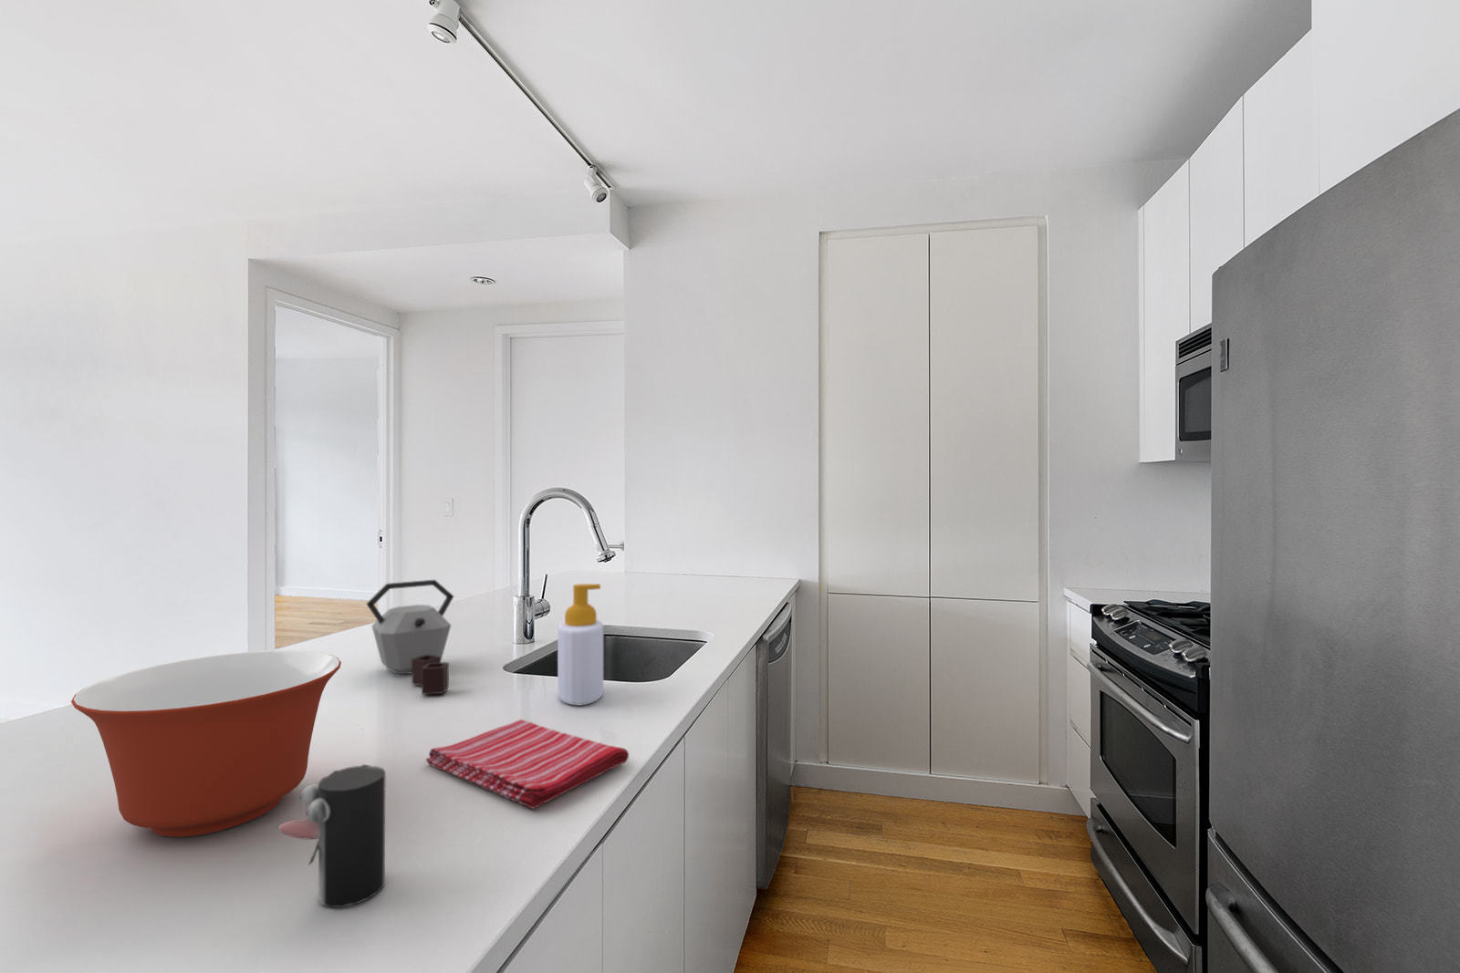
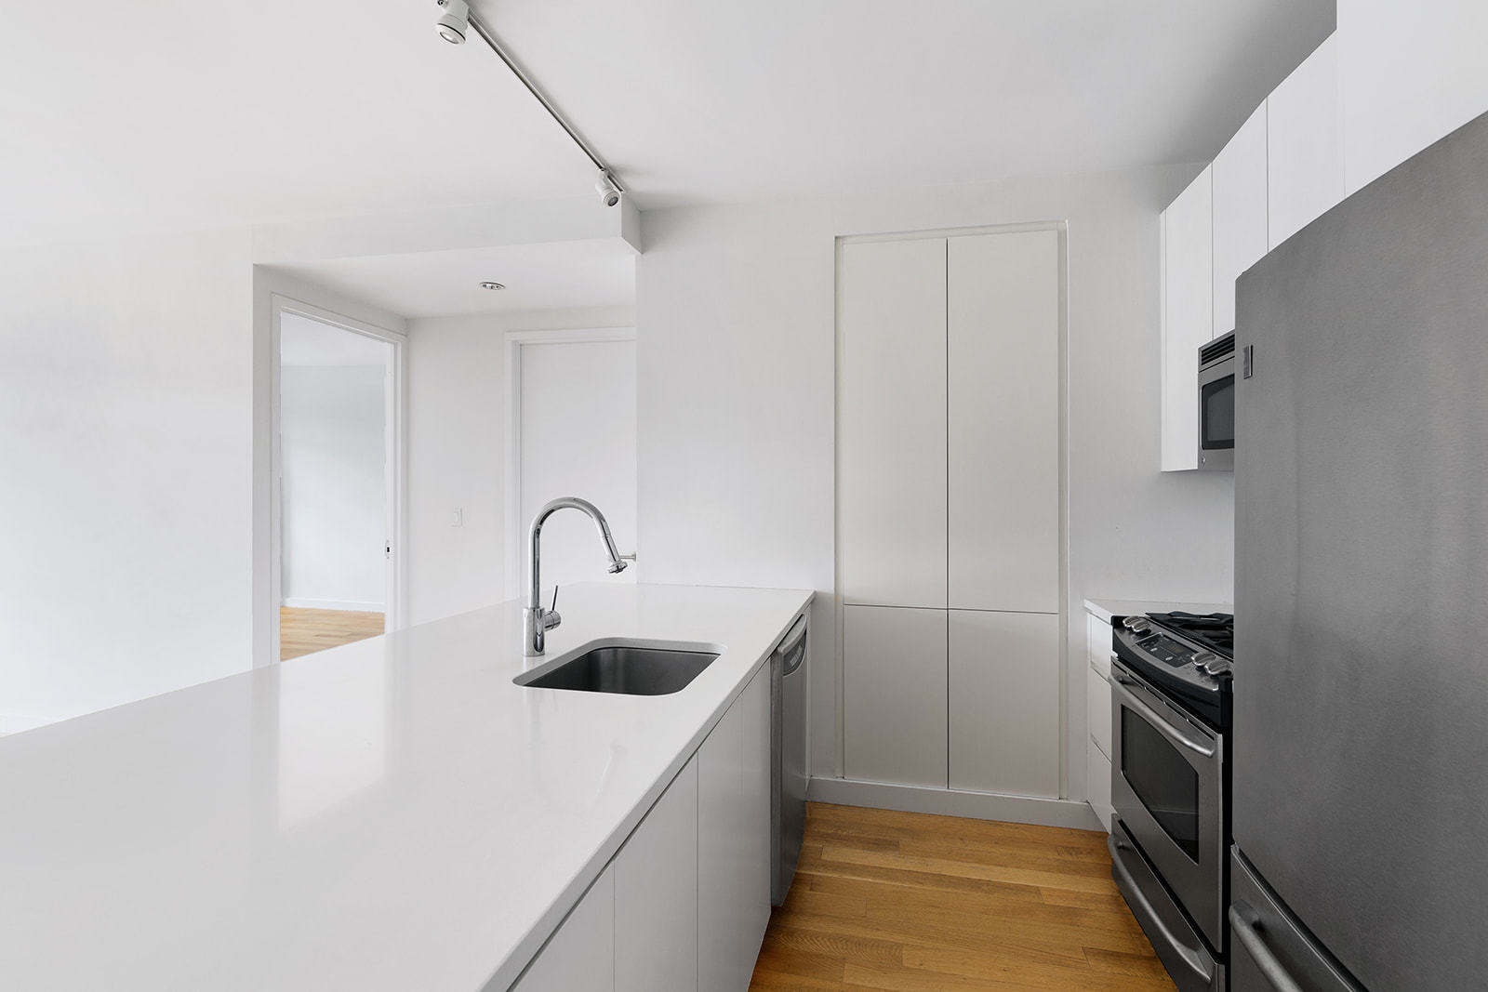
- cup [278,763,387,908]
- soap bottle [556,583,604,706]
- dish towel [425,719,630,810]
- mixing bowl [71,649,342,838]
- kettle [365,579,454,696]
